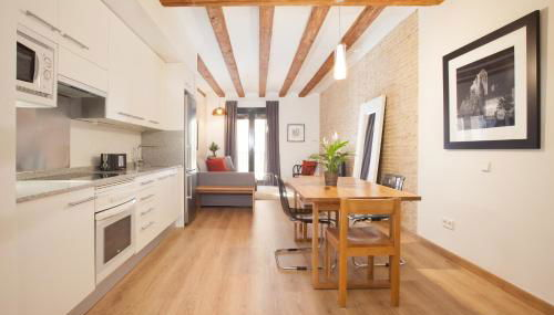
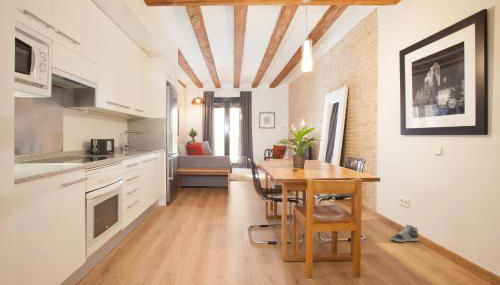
+ sneaker [390,223,420,243]
